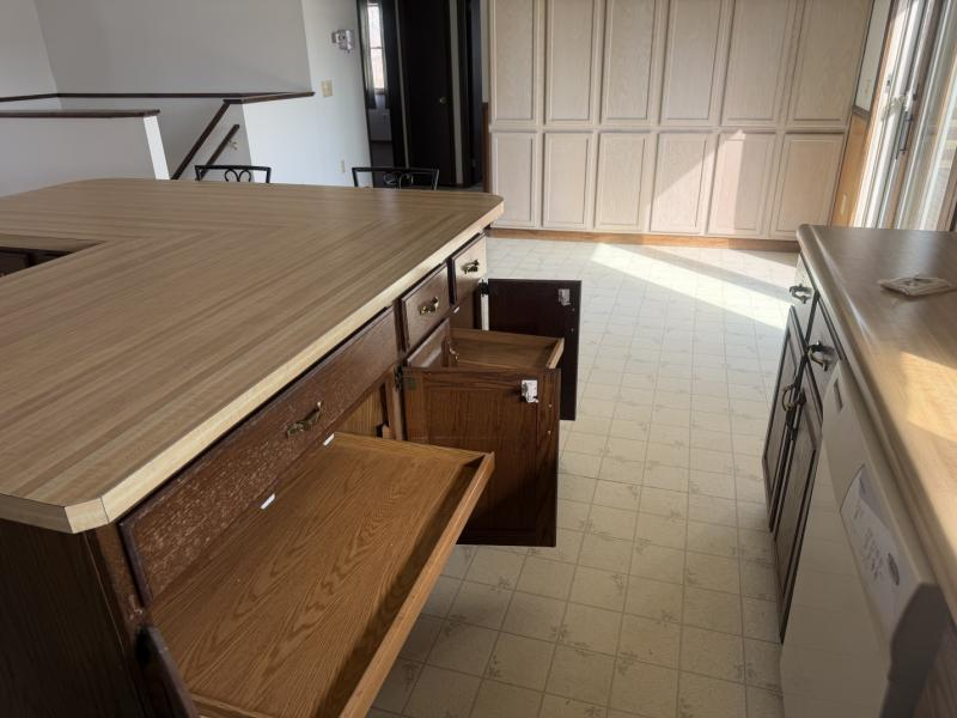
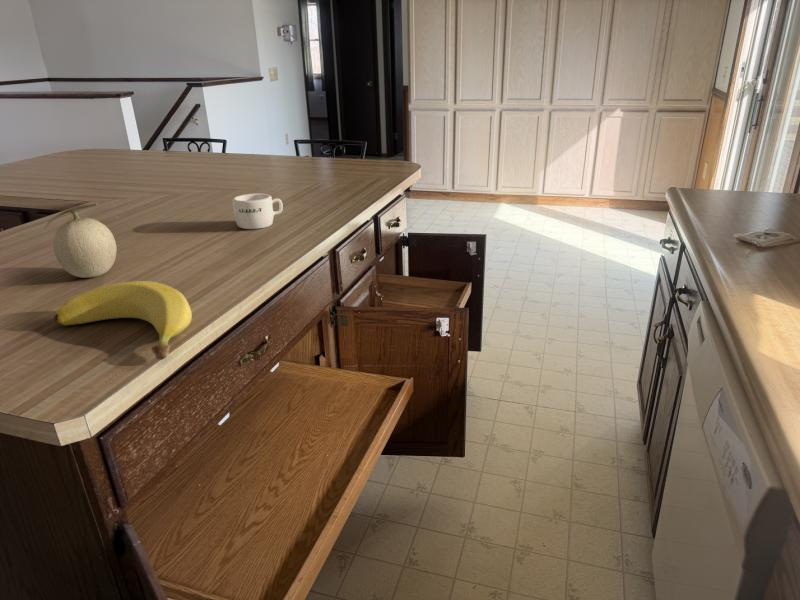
+ mug [231,193,284,230]
+ banana [53,280,193,361]
+ fruit [42,202,118,279]
